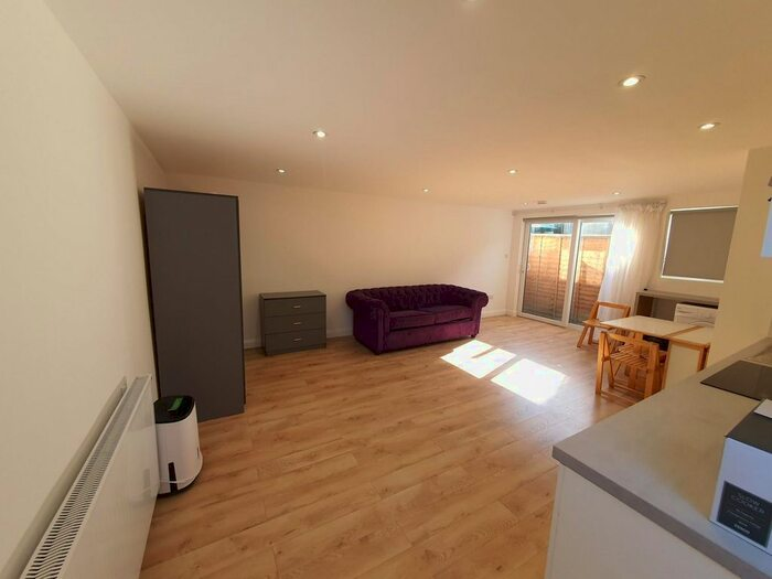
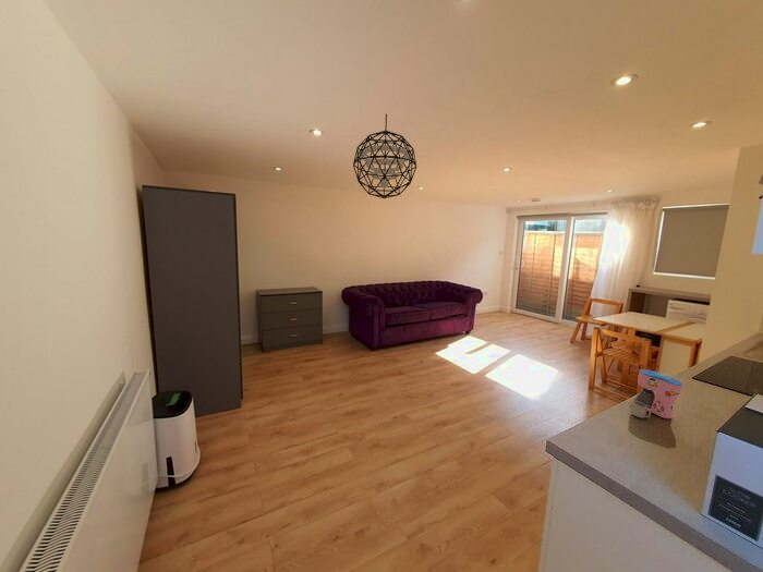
+ pendant light [352,113,417,199]
+ coffee maker [629,368,683,419]
